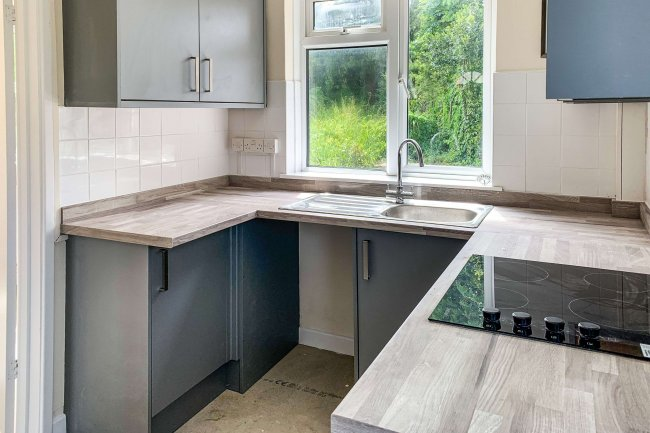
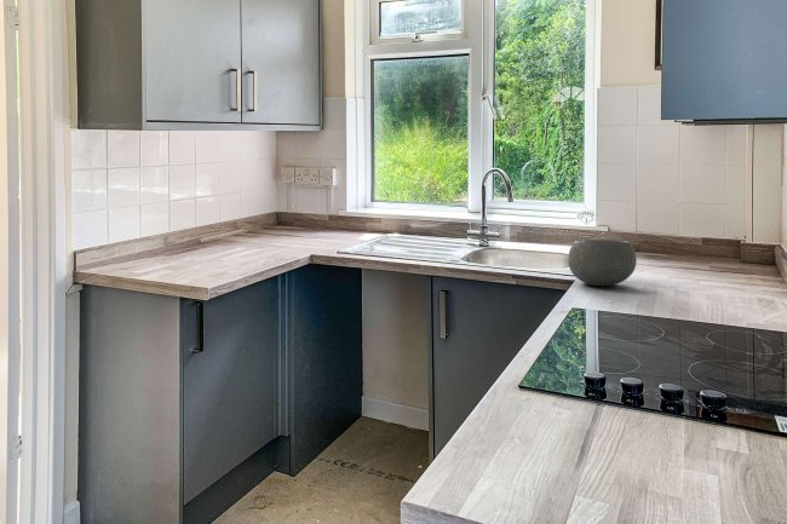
+ bowl [567,238,638,287]
